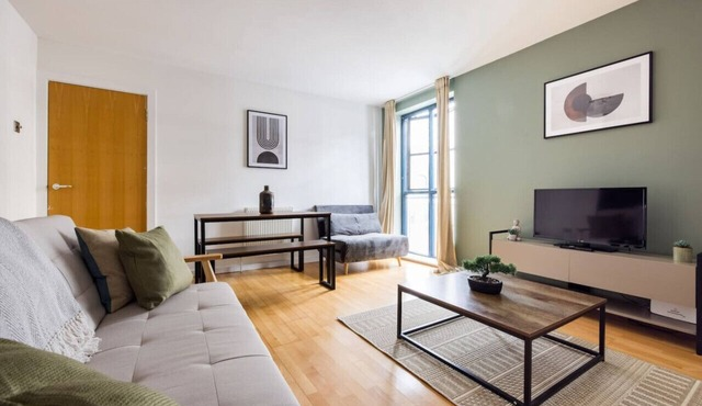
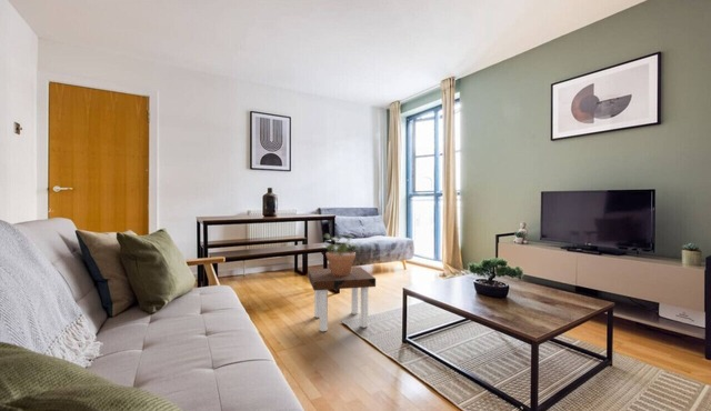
+ potted plant [319,231,360,275]
+ side table [307,267,377,332]
